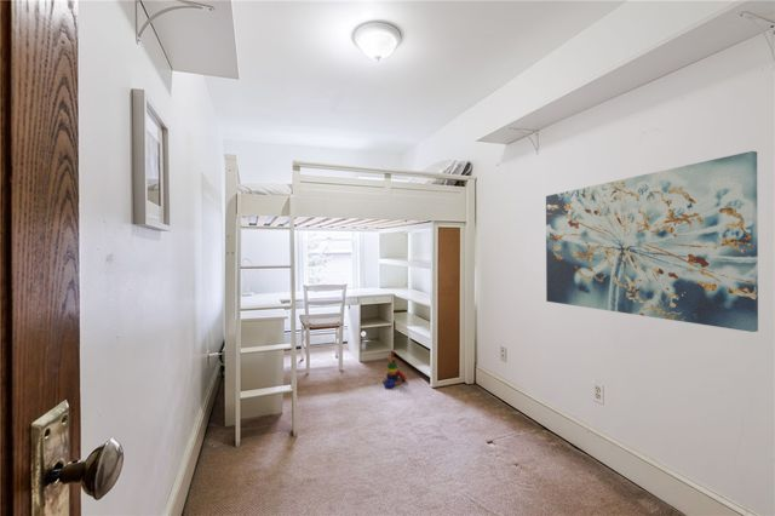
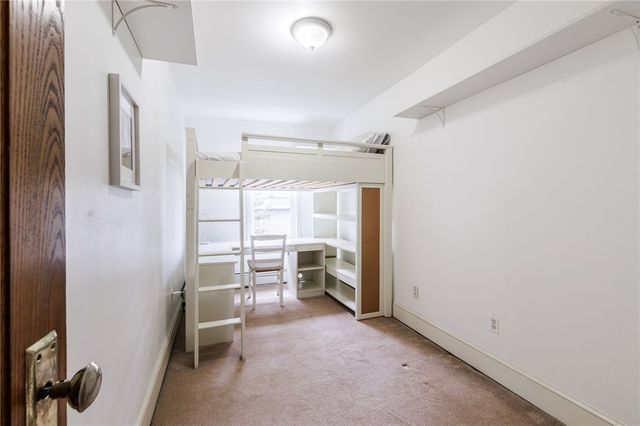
- wall art [545,150,759,333]
- stacking toy [381,350,407,389]
